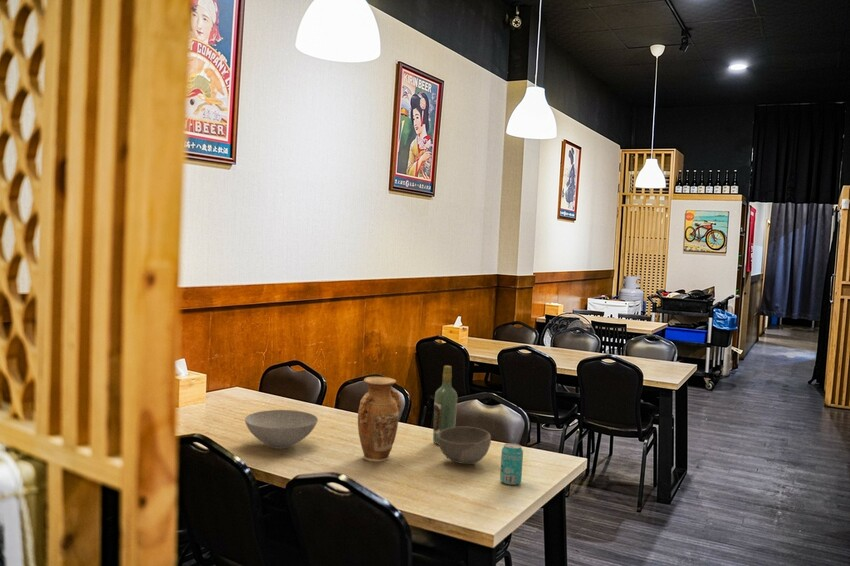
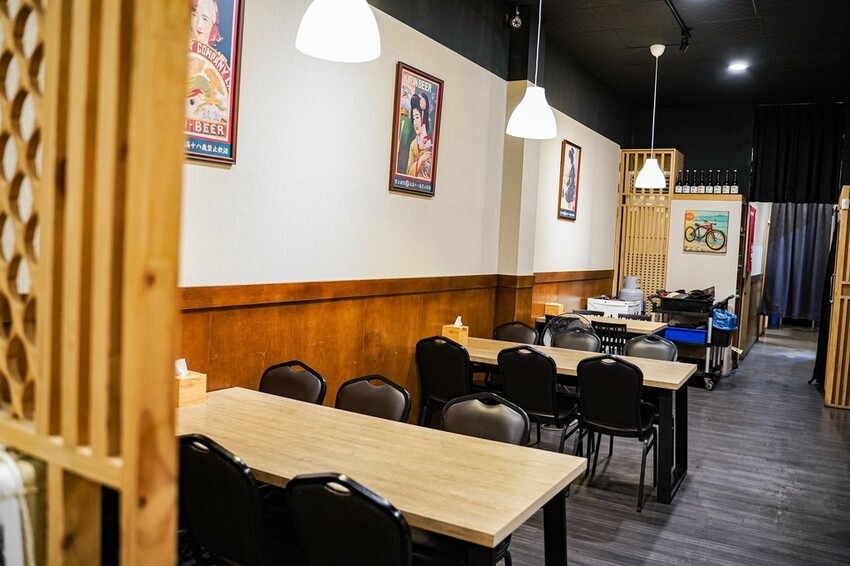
- bowl [437,425,492,465]
- wine bottle [432,365,458,445]
- bowl [244,409,319,450]
- beverage can [499,442,524,486]
- vase [357,376,403,463]
